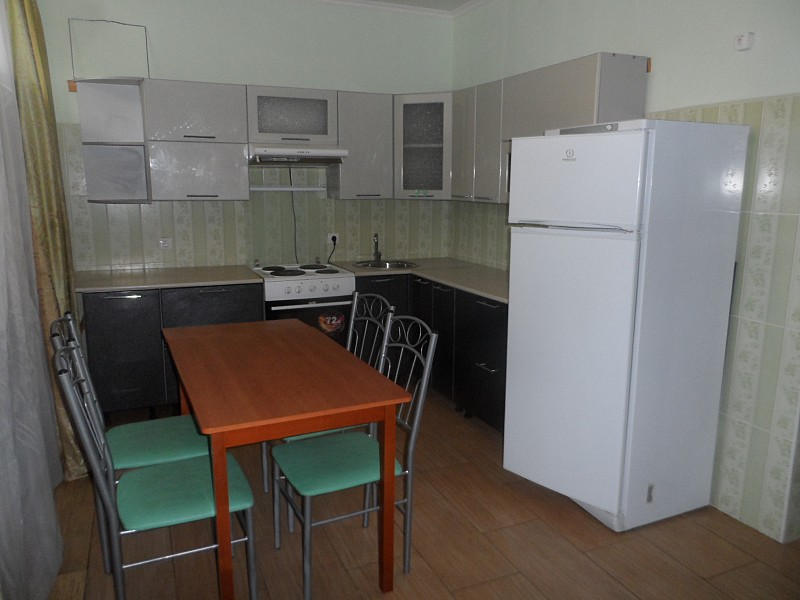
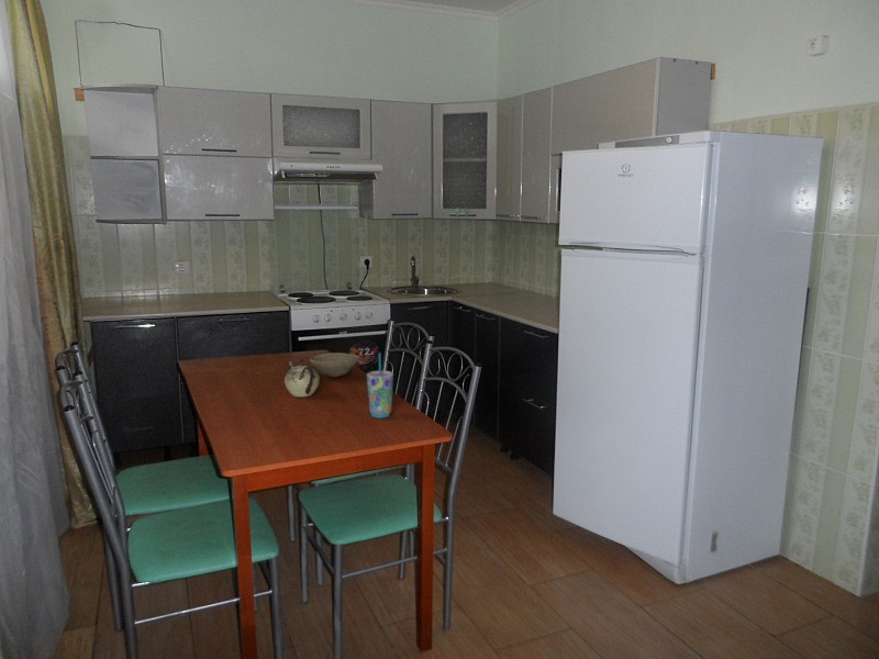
+ teapot [283,358,321,398]
+ bowl [309,351,360,378]
+ cup [366,351,394,420]
